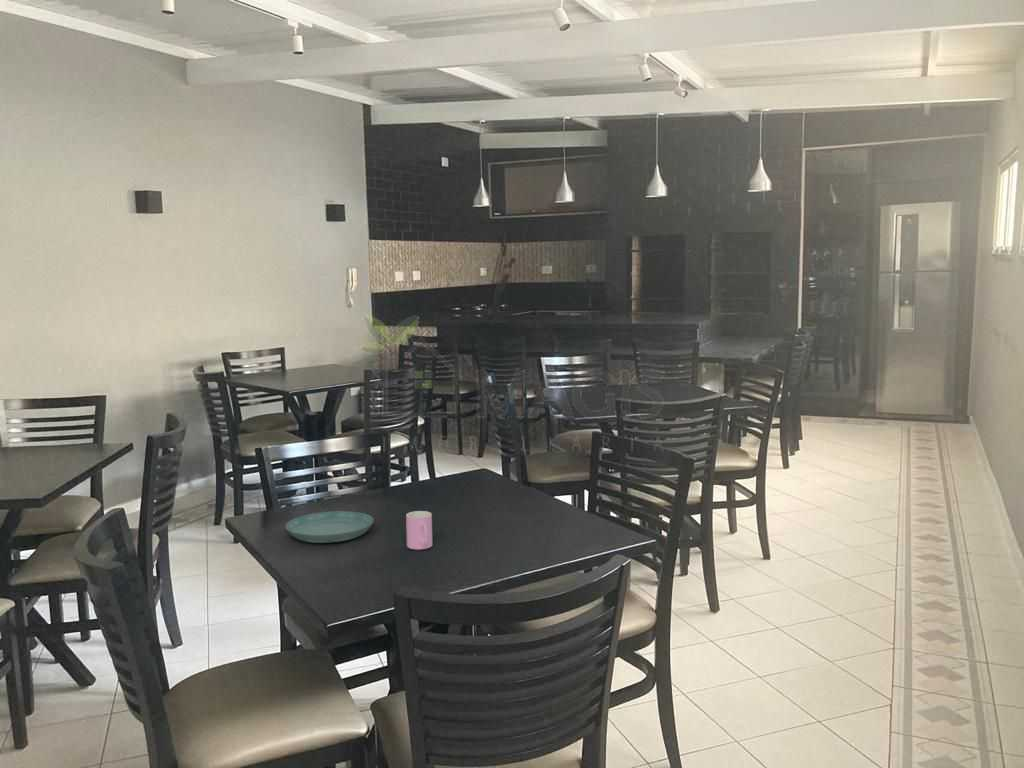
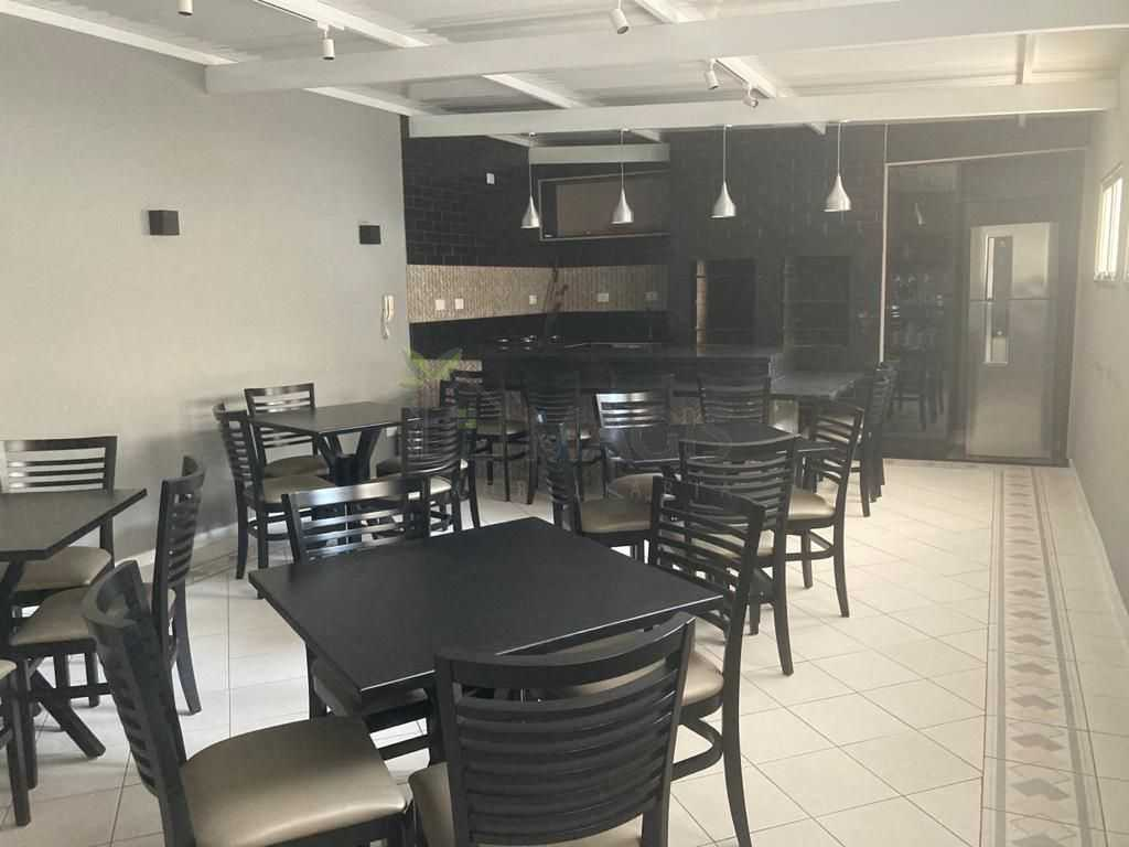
- cup [405,510,433,551]
- saucer [285,510,374,544]
